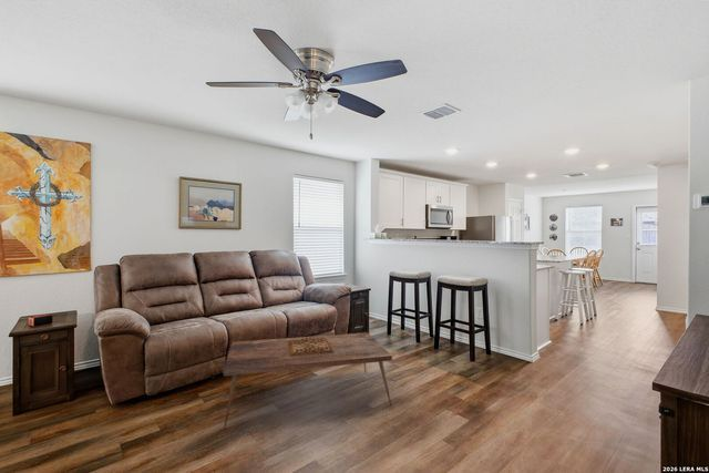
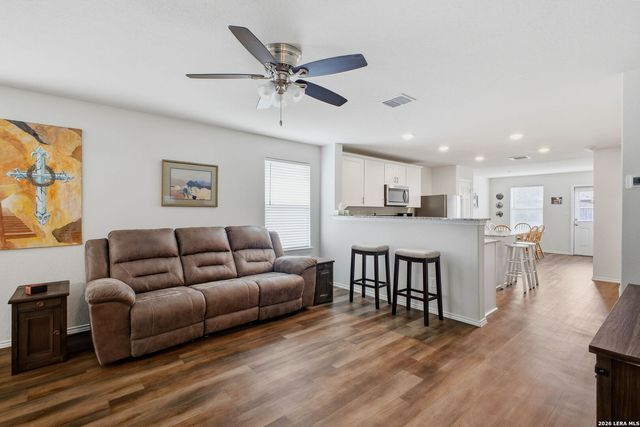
- coffee table [223,331,393,430]
